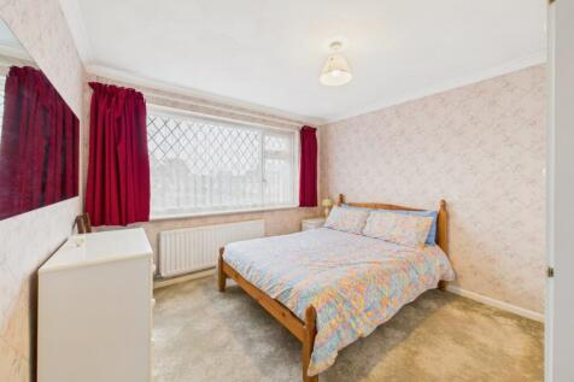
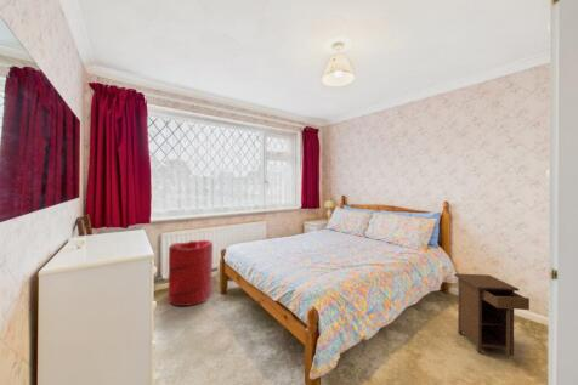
+ laundry hamper [168,239,214,307]
+ nightstand [453,272,531,361]
